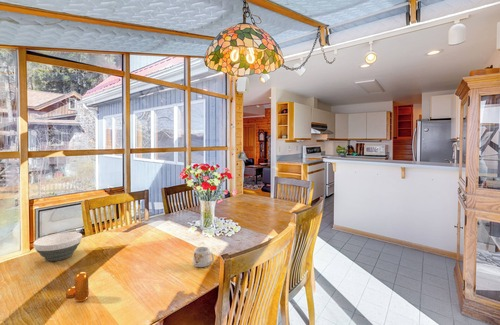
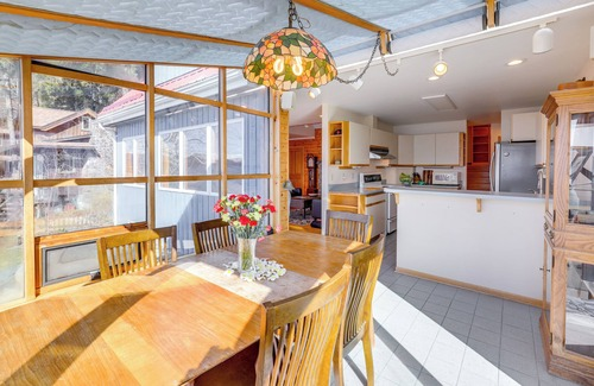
- pepper shaker [65,271,90,302]
- bowl [33,231,83,262]
- mug [192,246,215,268]
